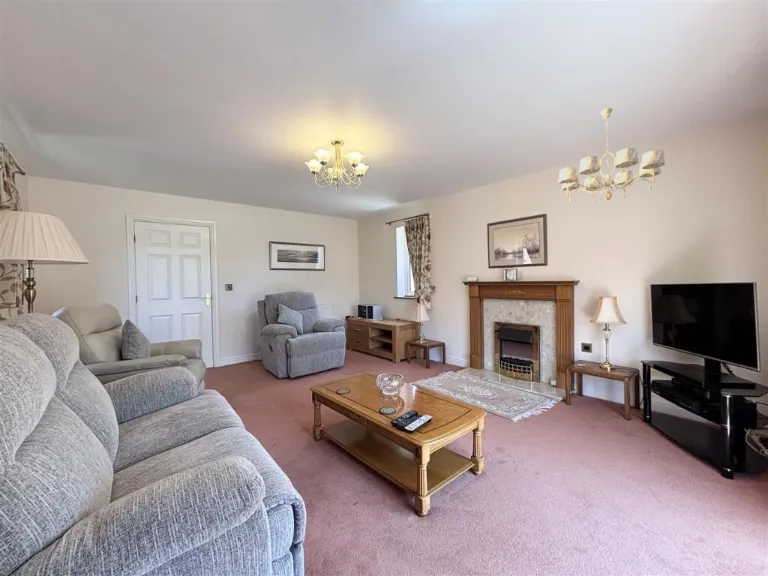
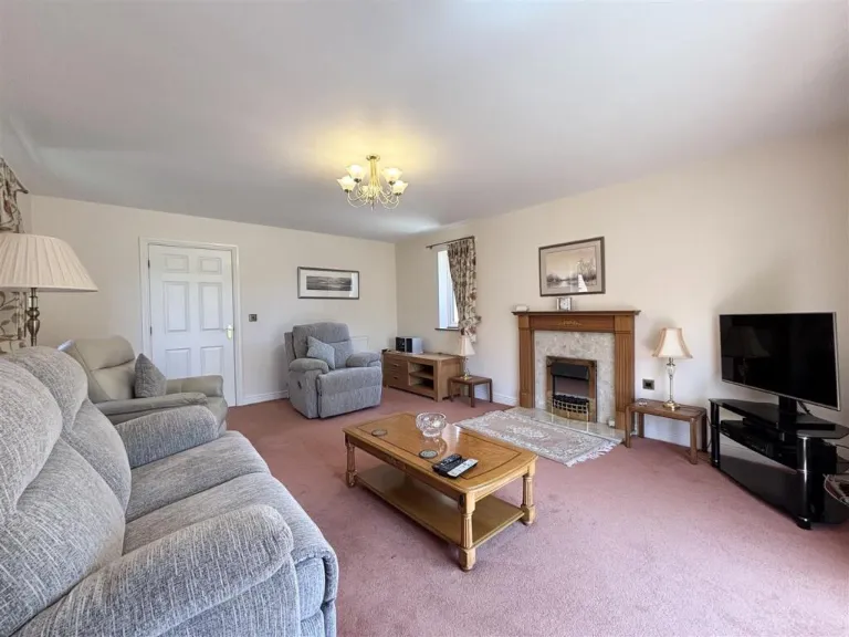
- chandelier [558,107,666,203]
